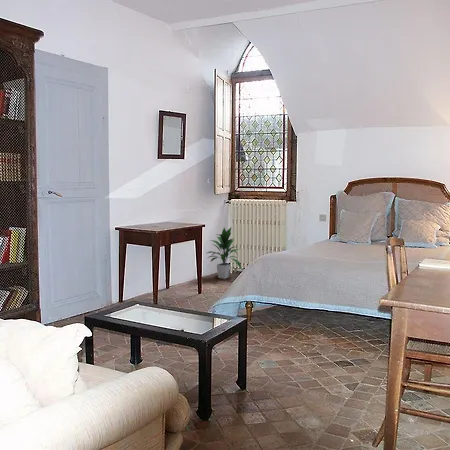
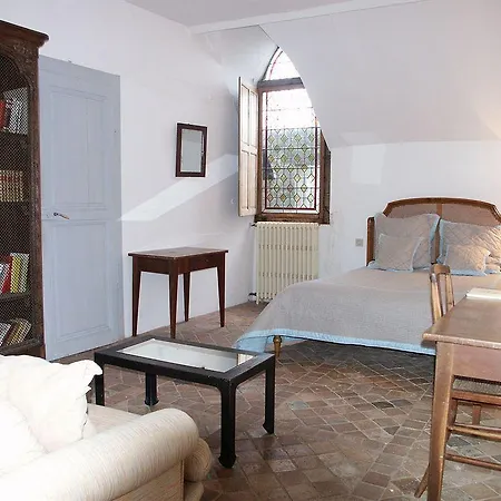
- indoor plant [204,226,243,280]
